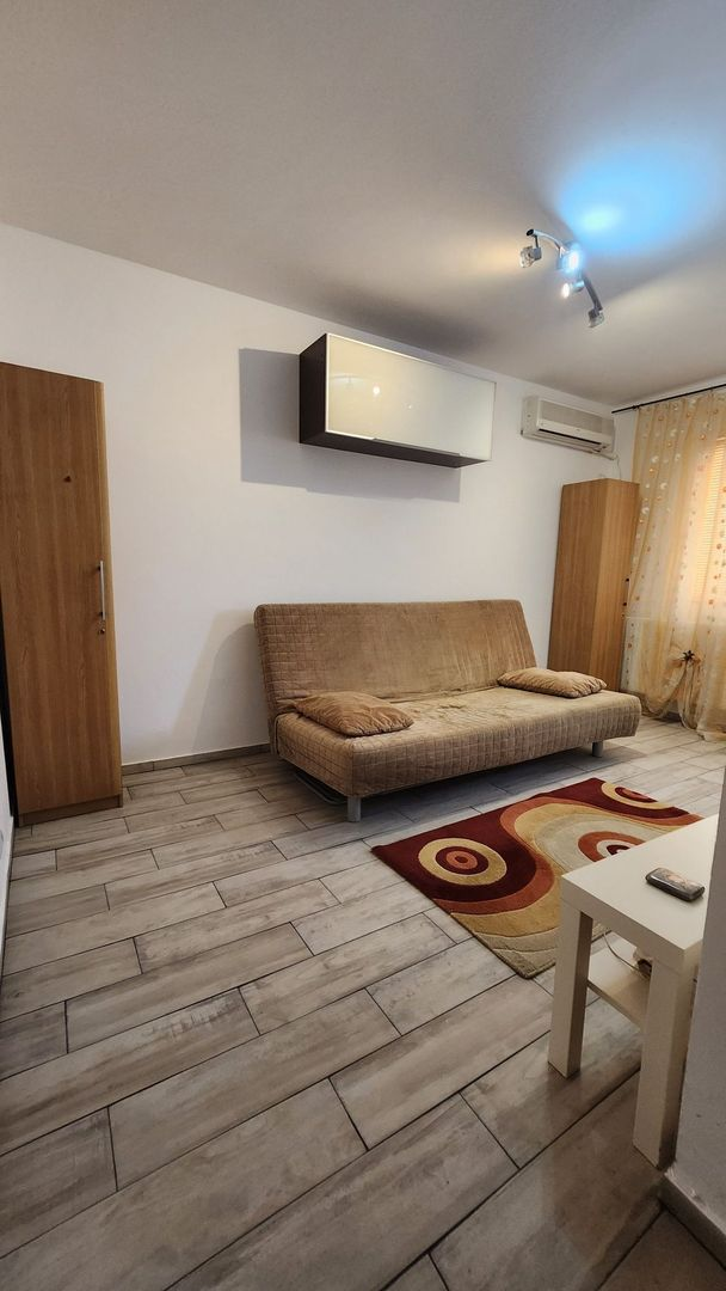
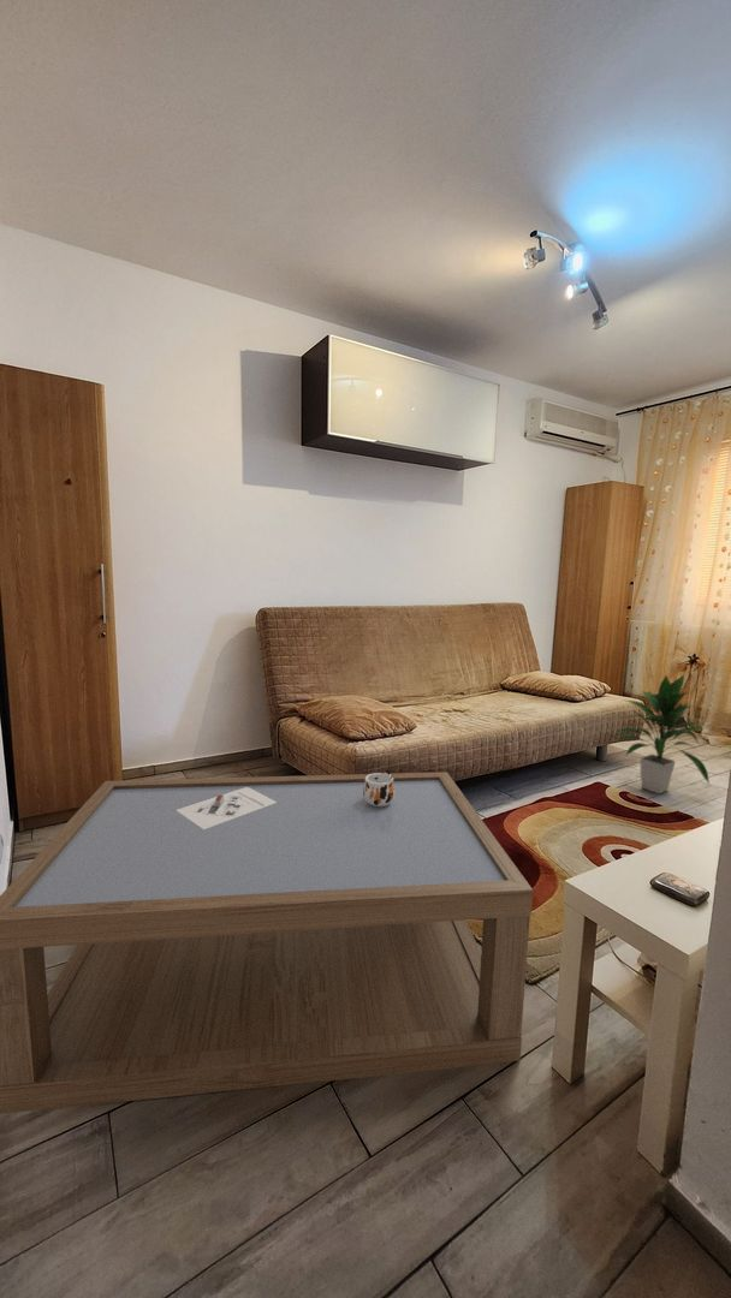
+ coffee table [0,770,534,1115]
+ indoor plant [612,673,711,794]
+ mug [363,769,394,806]
+ architectural model [177,787,277,829]
